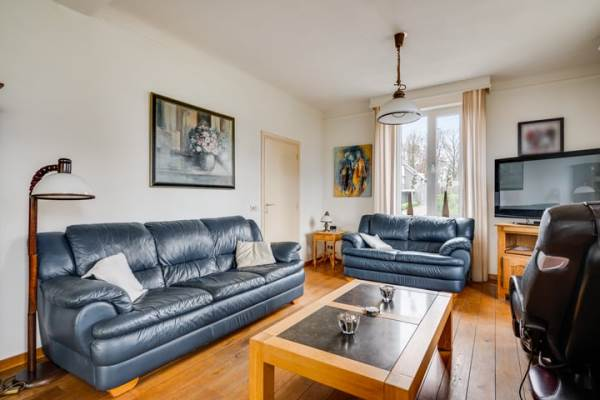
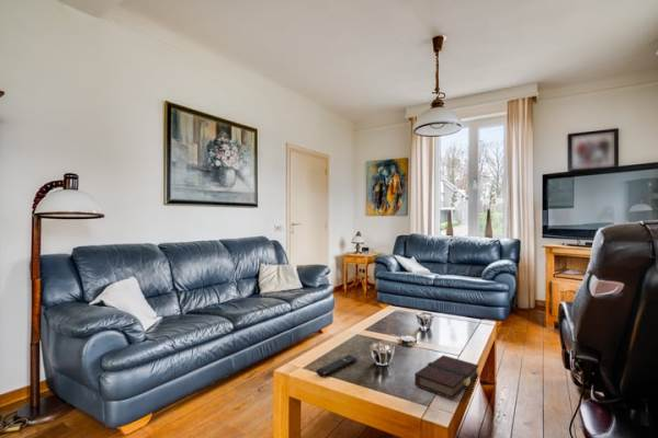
+ remote control [316,354,359,378]
+ book [413,354,479,401]
